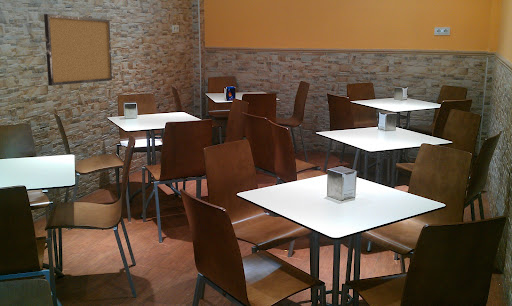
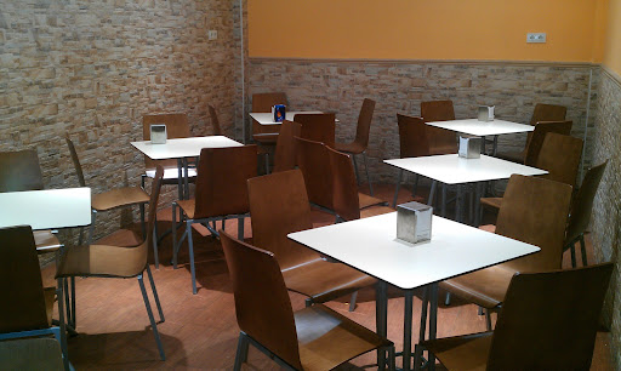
- wall art [43,13,113,86]
